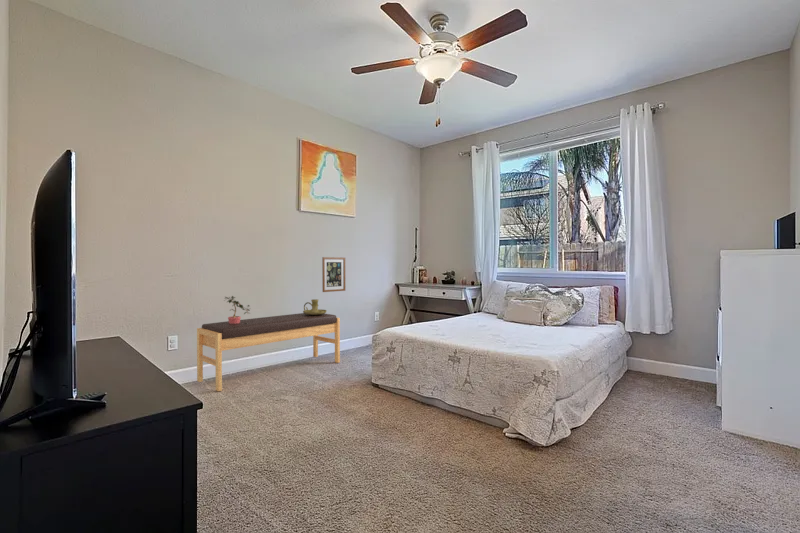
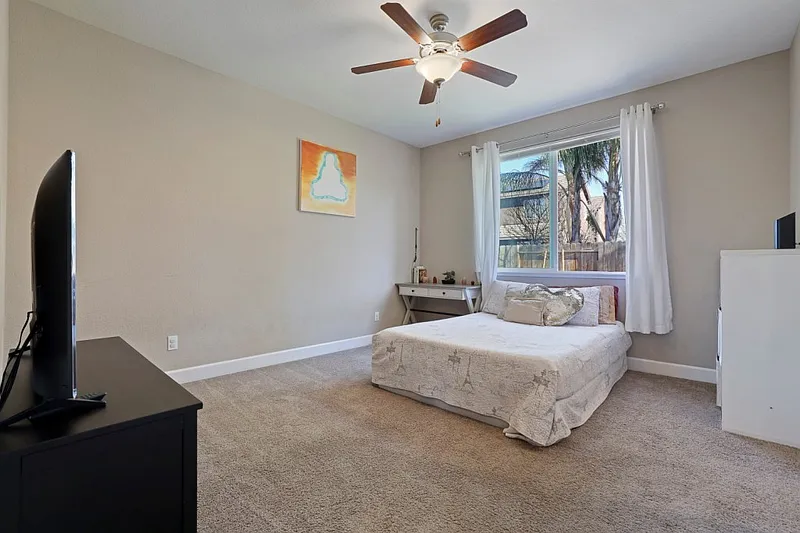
- wall art [321,256,346,293]
- potted plant [223,295,251,324]
- candle holder [302,298,327,315]
- bench [196,312,341,392]
